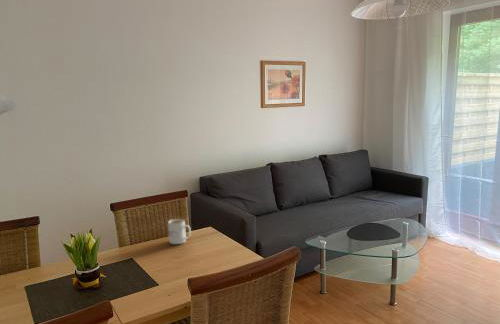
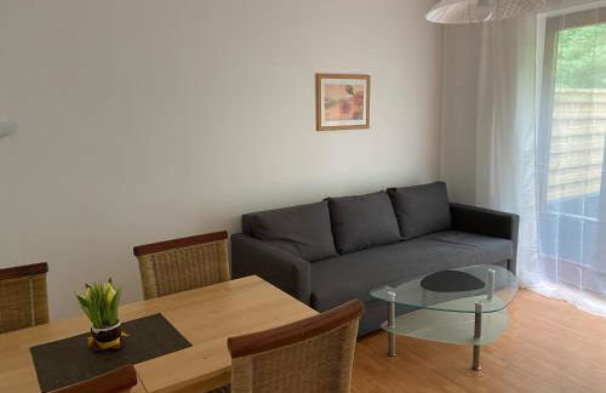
- mug [167,218,192,245]
